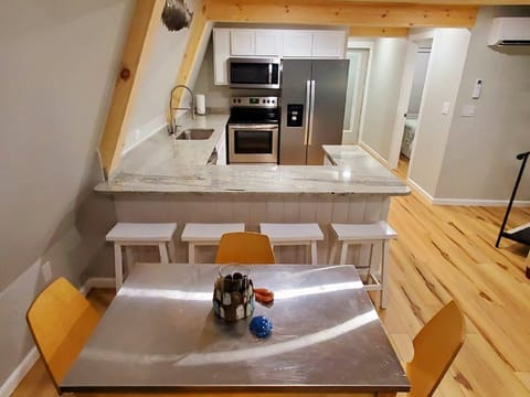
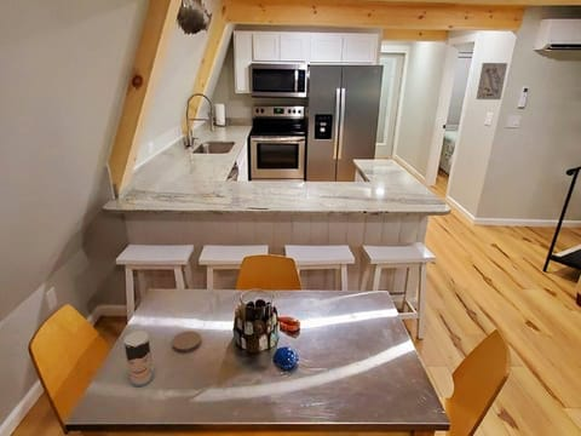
+ wall art [476,62,508,101]
+ coaster [171,329,202,354]
+ cup [123,329,155,388]
